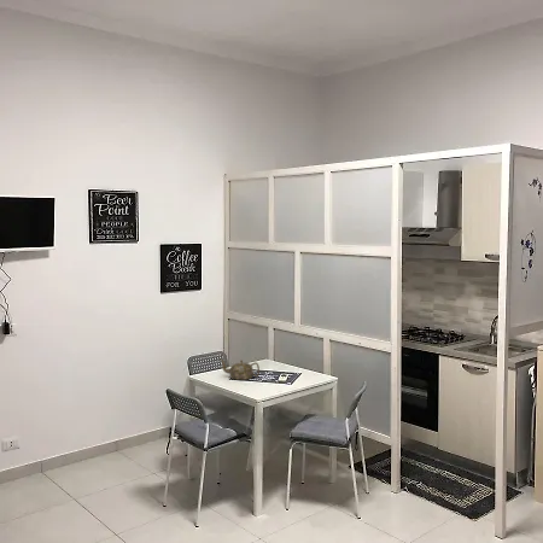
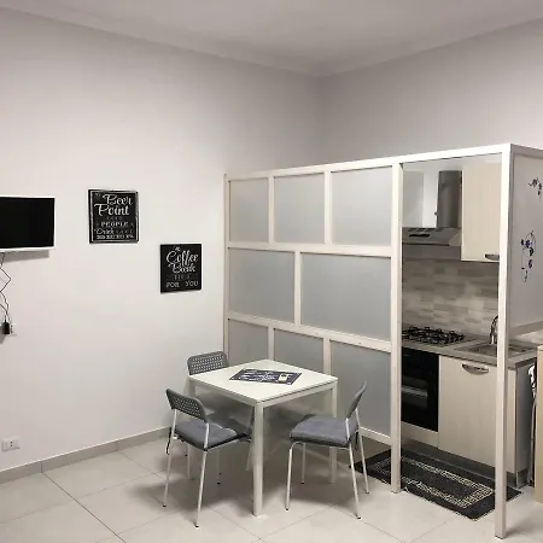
- teapot [218,358,261,381]
